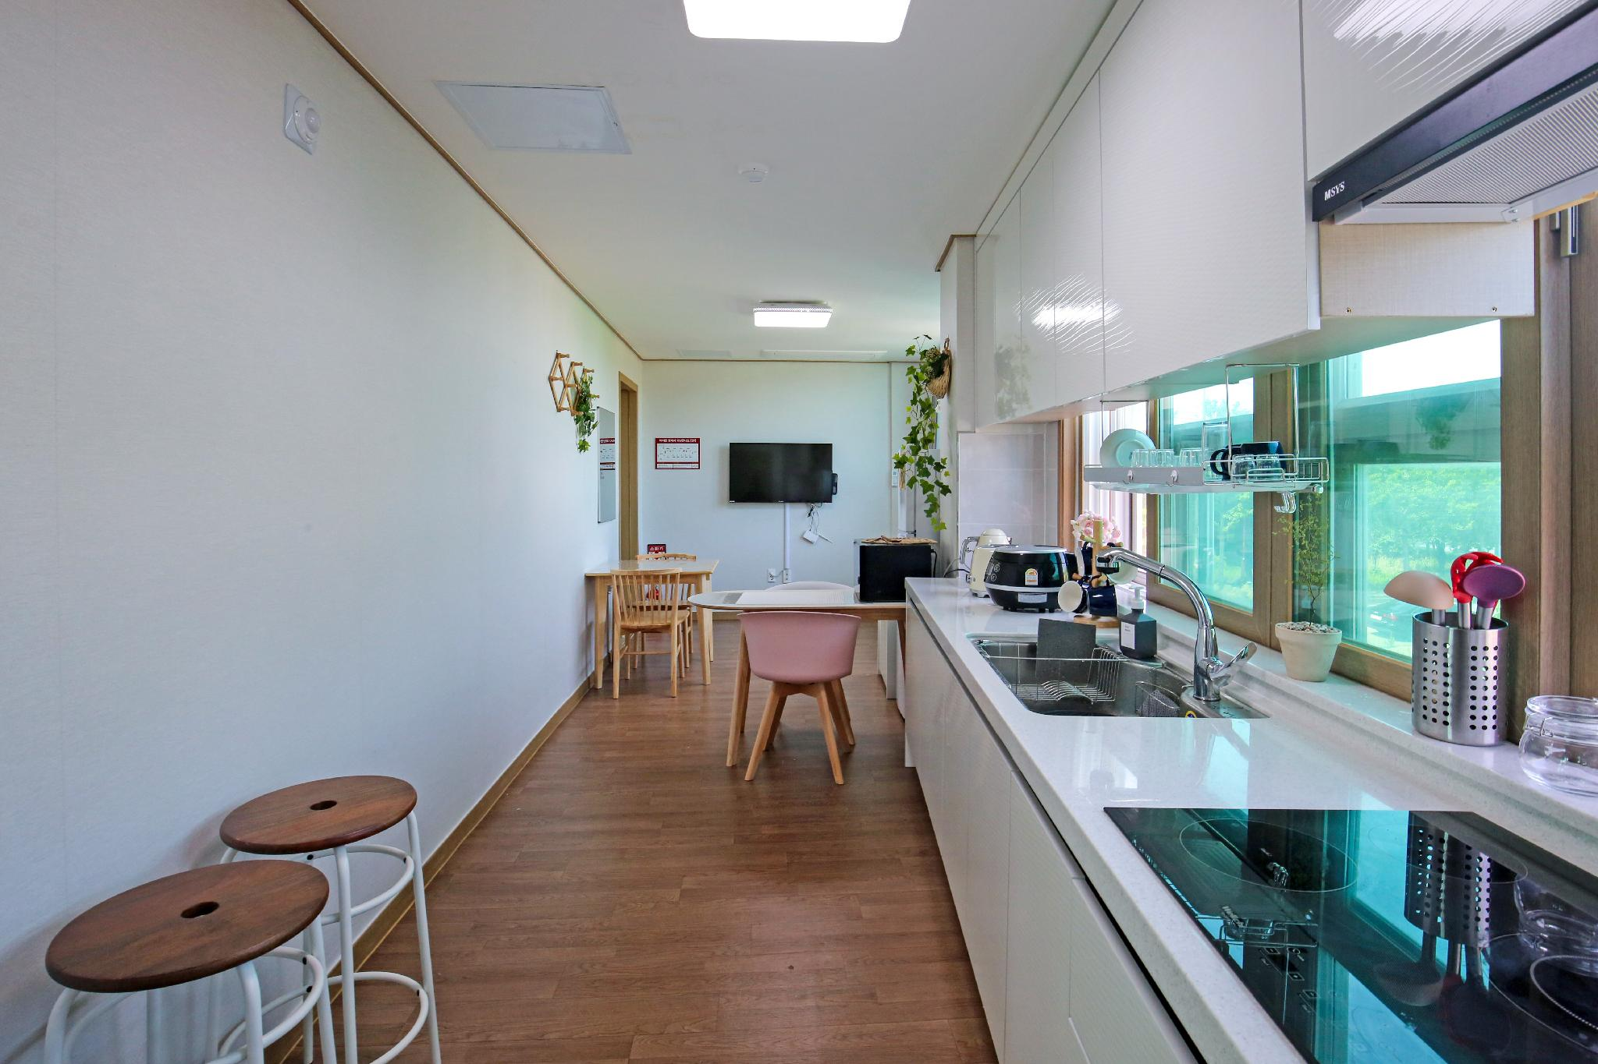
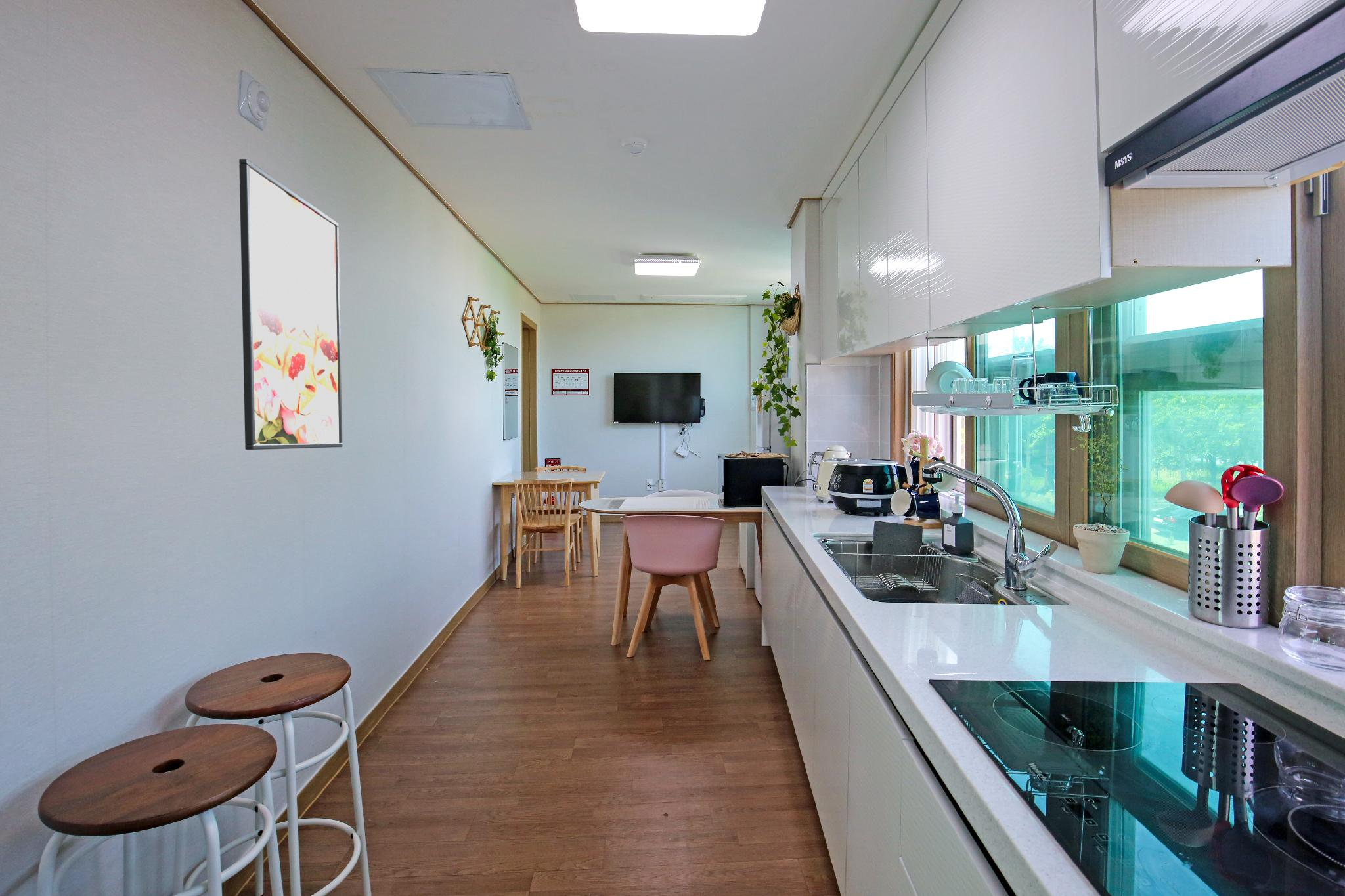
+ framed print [238,158,343,450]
